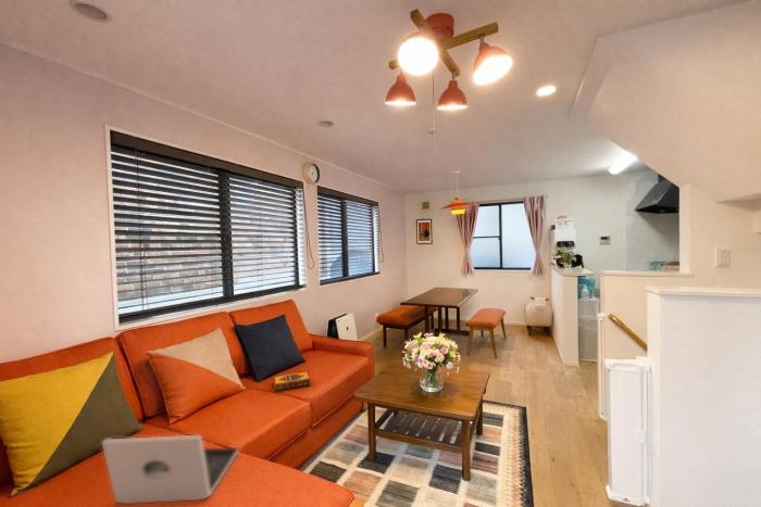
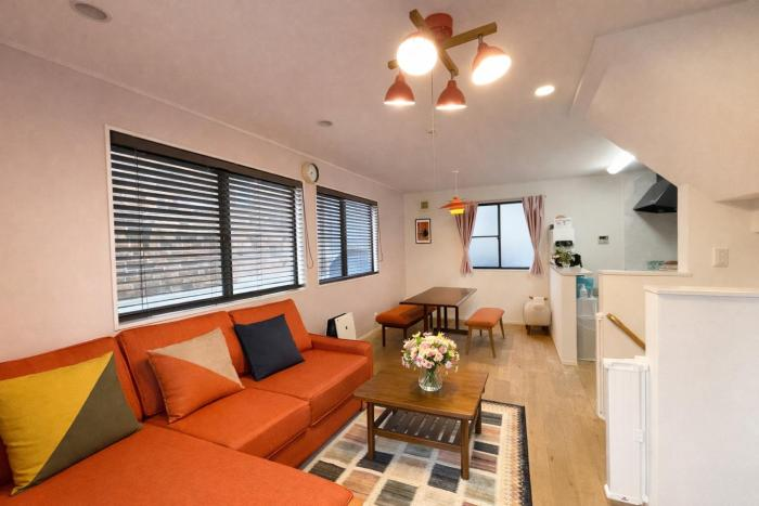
- laptop [100,434,240,505]
- hardback book [273,370,312,393]
